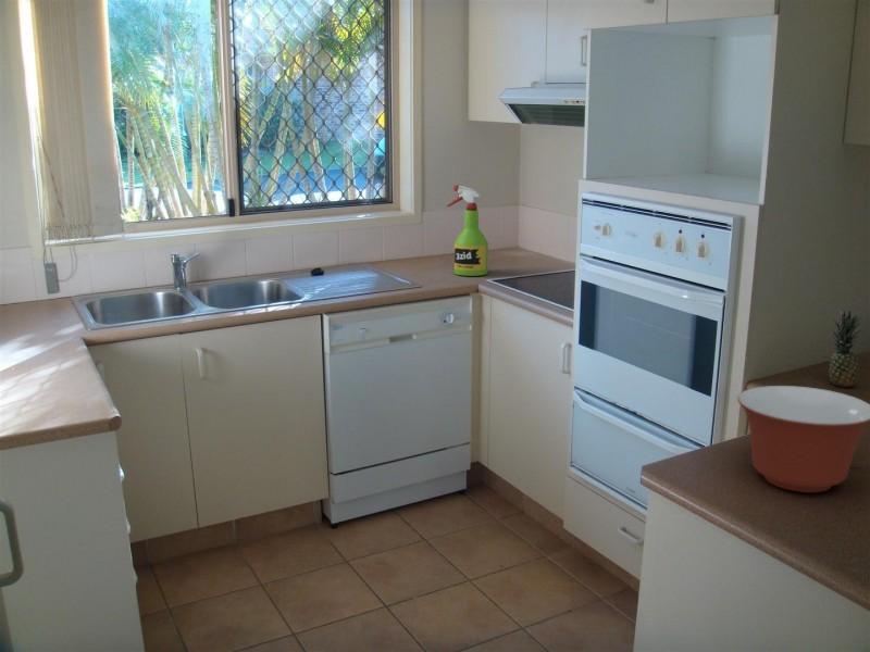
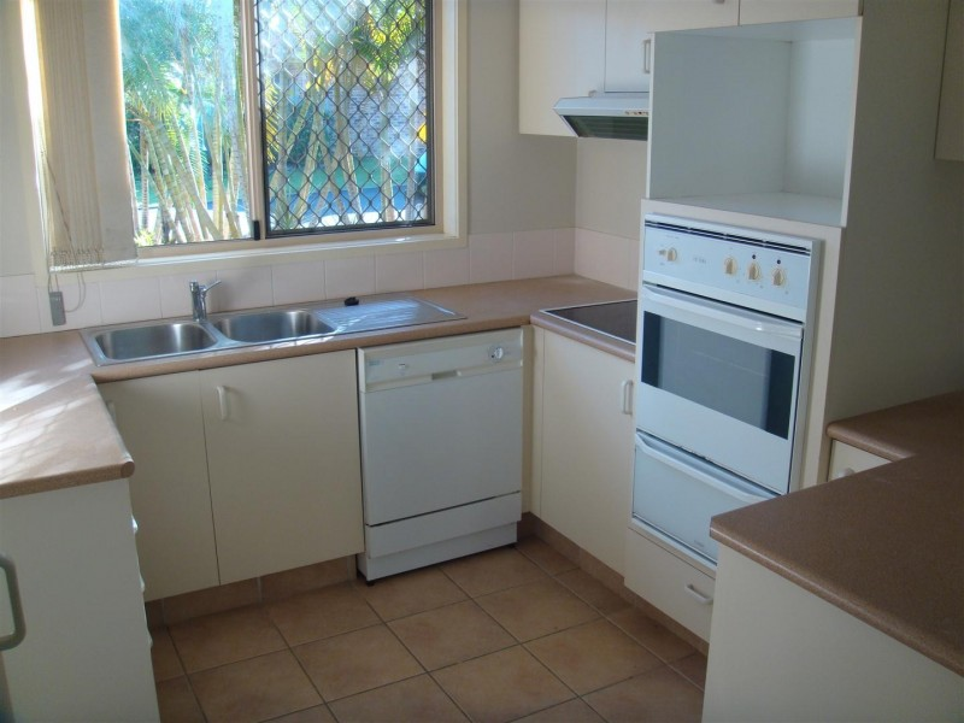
- fruit [828,309,865,388]
- mixing bowl [736,385,870,493]
- spray bottle [445,185,489,277]
